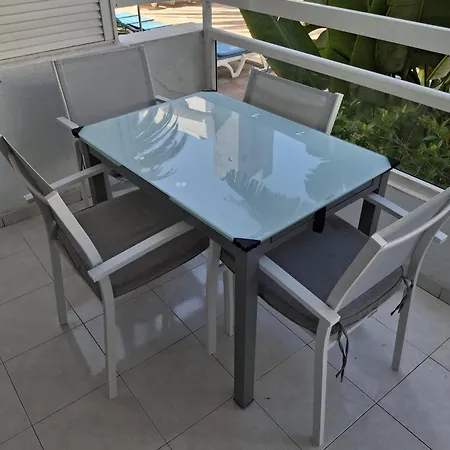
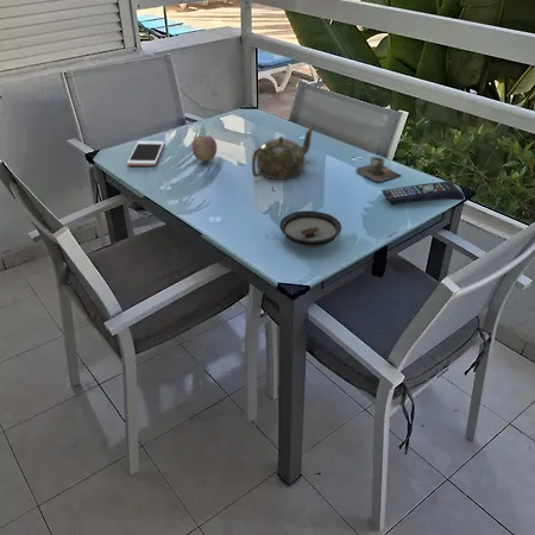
+ saucer [278,210,342,248]
+ teapot [251,125,316,181]
+ remote control [382,181,465,206]
+ fruit [191,134,218,163]
+ cell phone [126,140,165,166]
+ cup [354,155,403,183]
